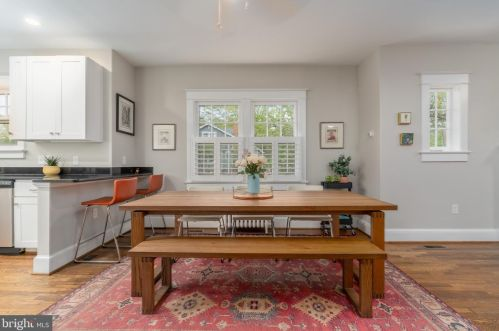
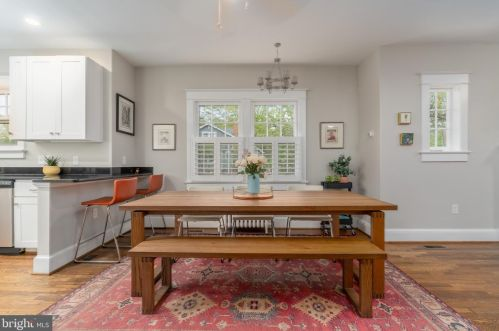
+ chandelier [256,42,299,95]
